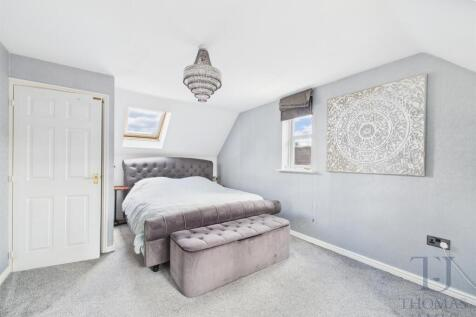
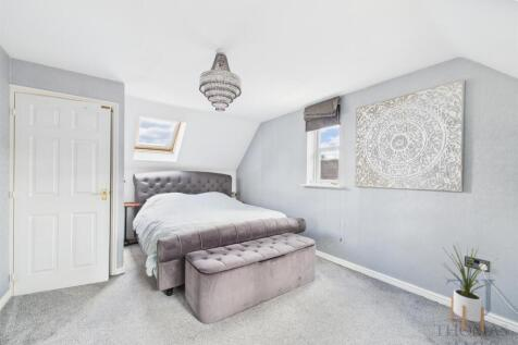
+ house plant [441,242,498,333]
